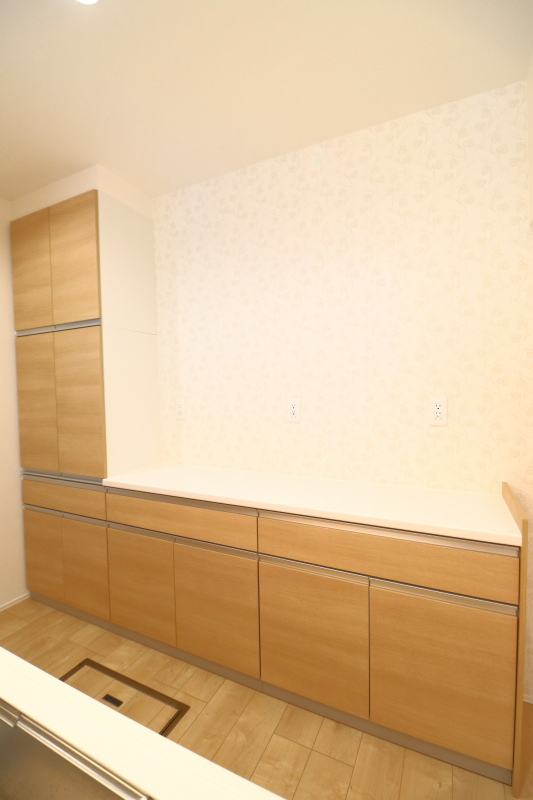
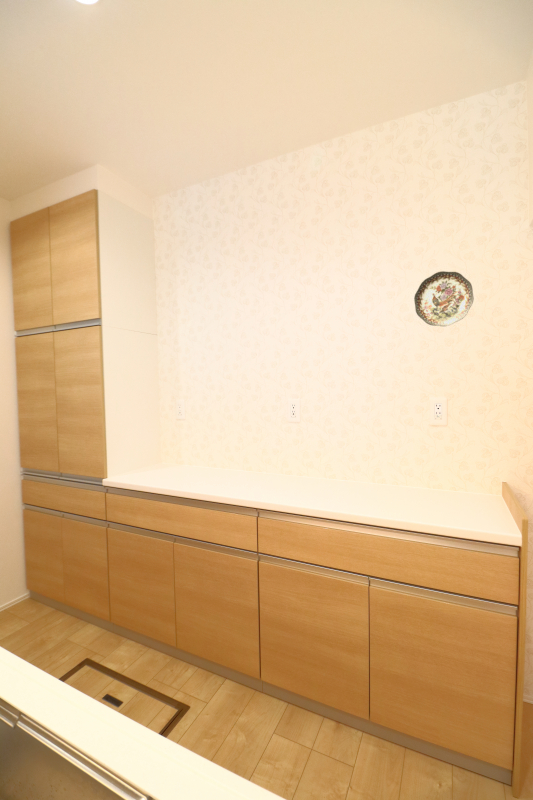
+ decorative plate [413,270,475,327]
